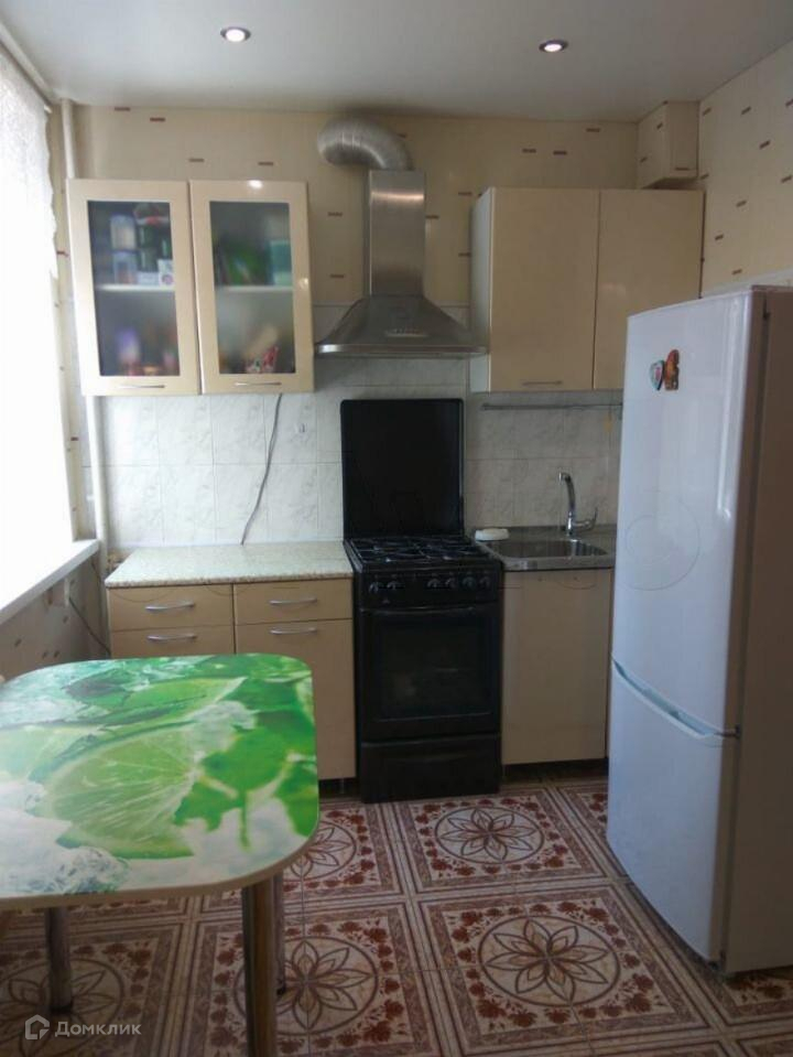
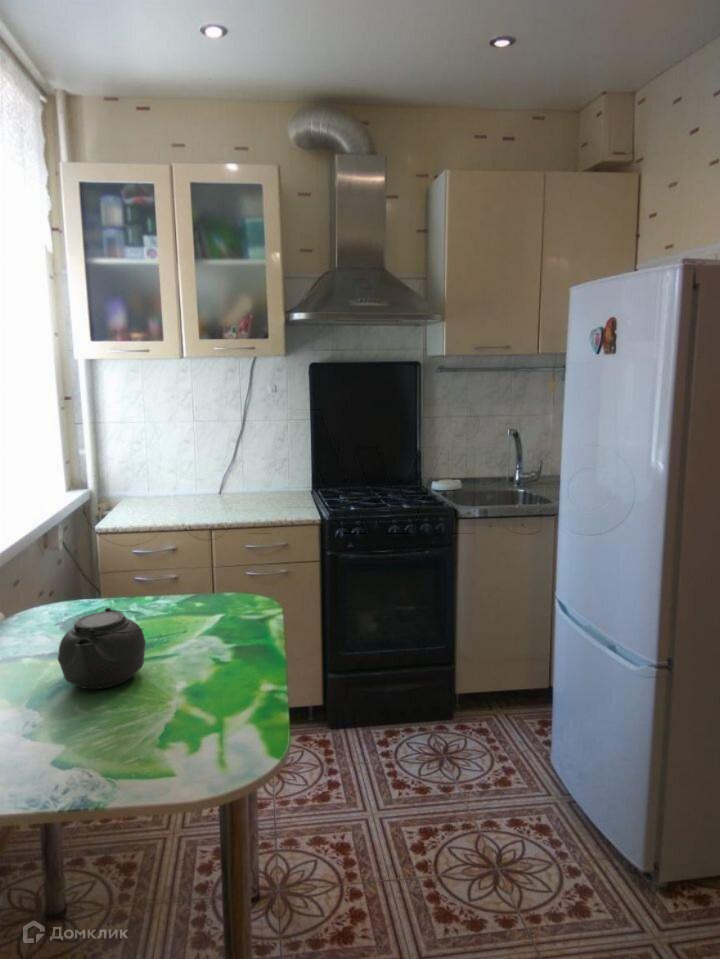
+ teapot [57,607,147,690]
